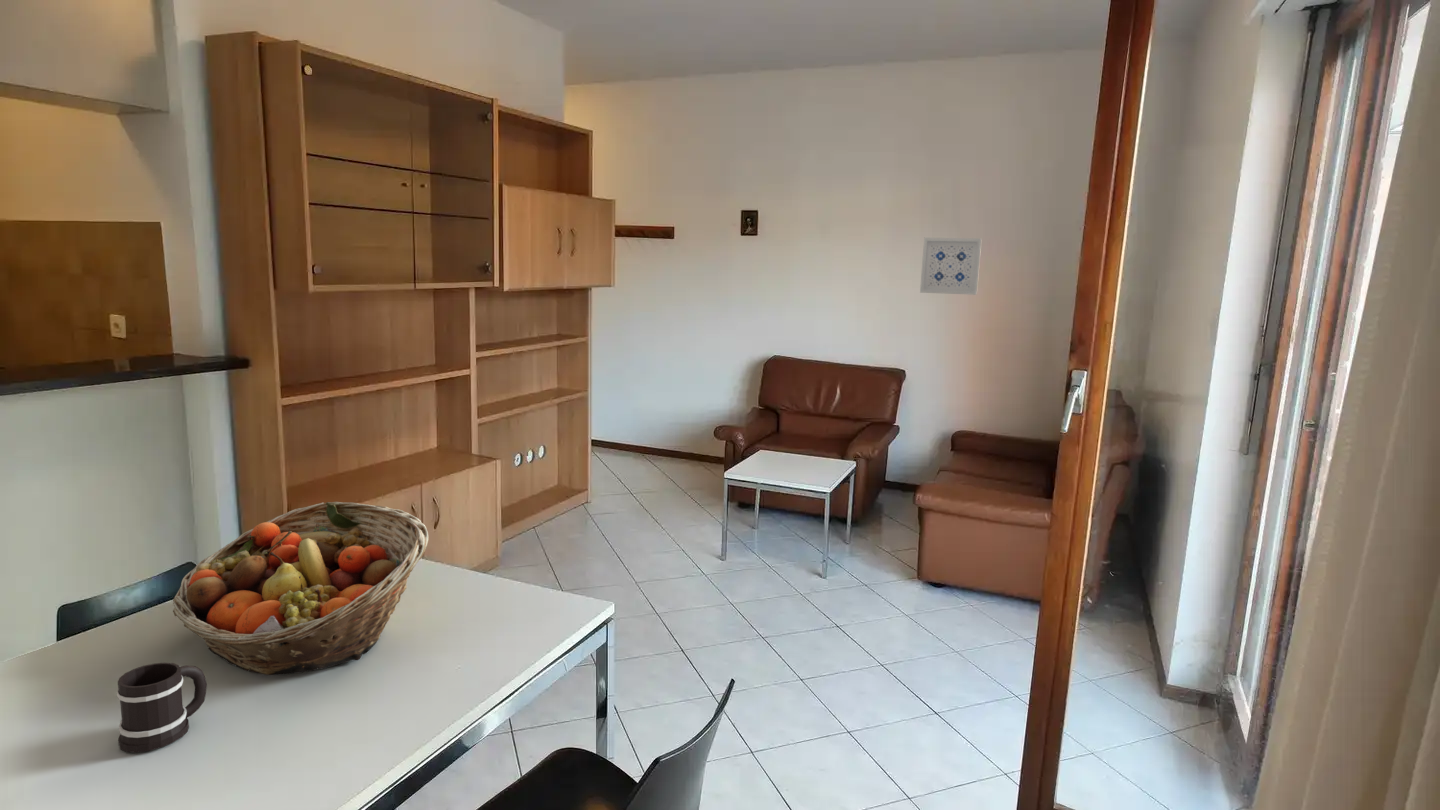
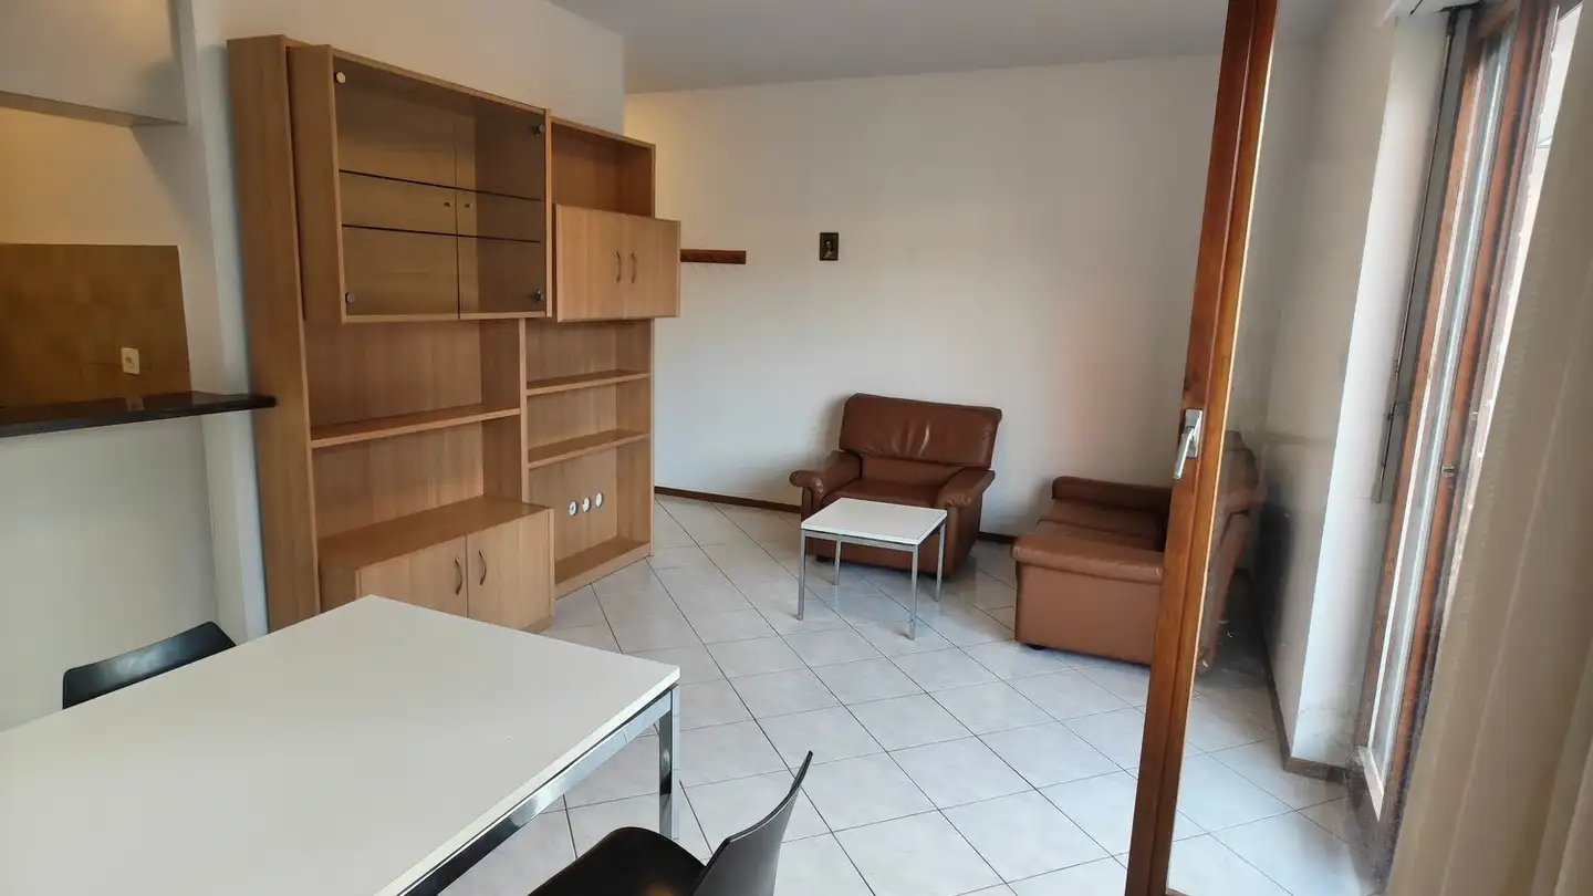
- fruit basket [172,501,430,676]
- mug [116,662,208,754]
- wall art [919,237,983,296]
